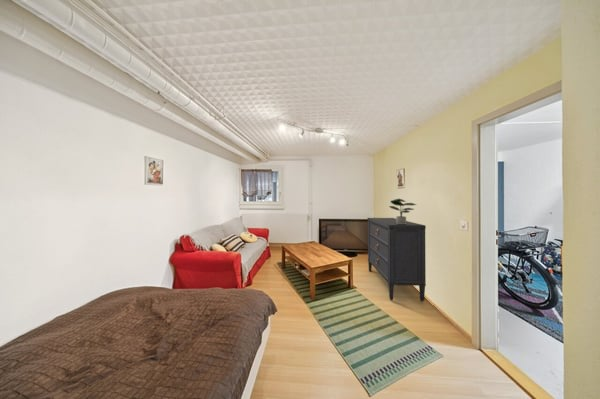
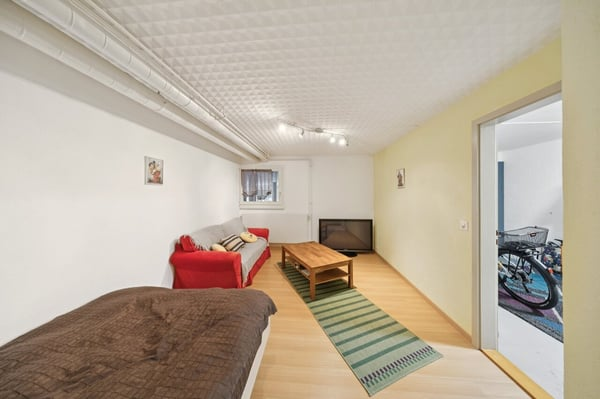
- potted plant [388,198,418,224]
- dresser [367,217,427,302]
